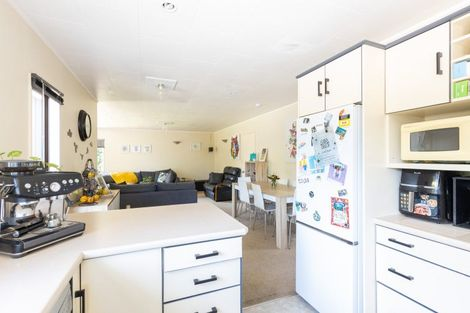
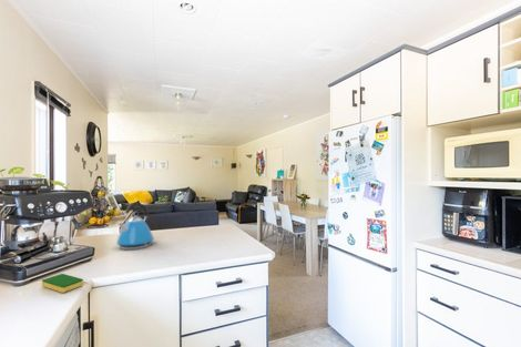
+ kettle [115,202,155,251]
+ dish sponge [41,273,84,294]
